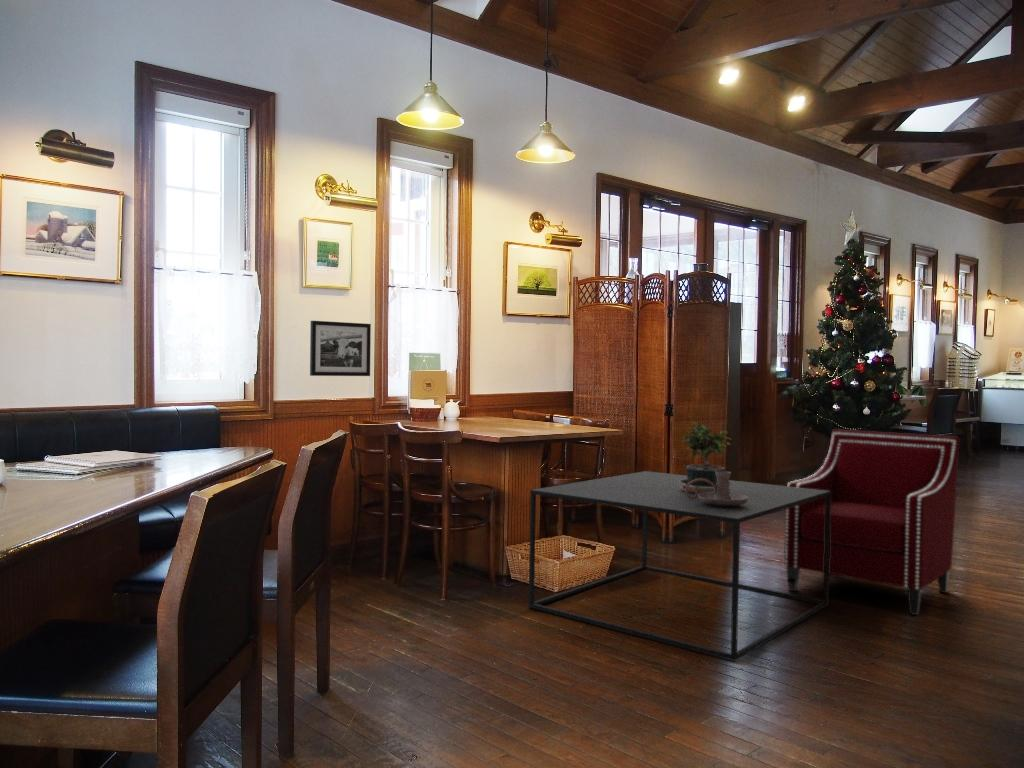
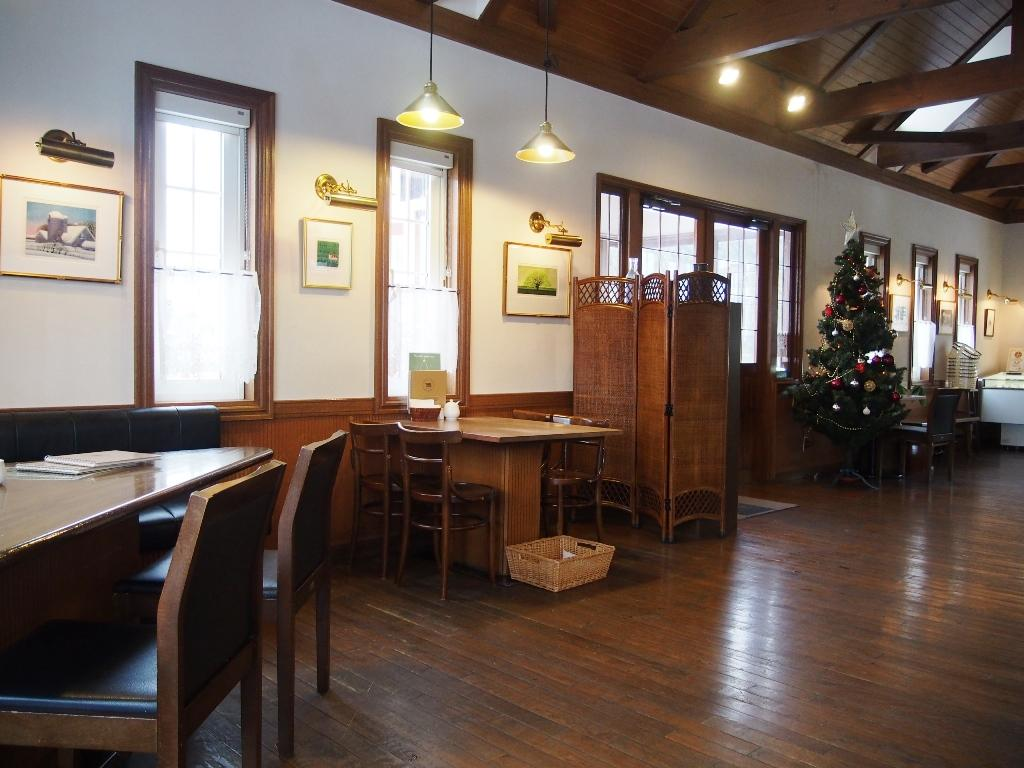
- armchair [783,428,960,616]
- candle holder [685,470,749,506]
- picture frame [309,320,372,377]
- coffee table [528,470,831,662]
- potted plant [679,421,733,494]
